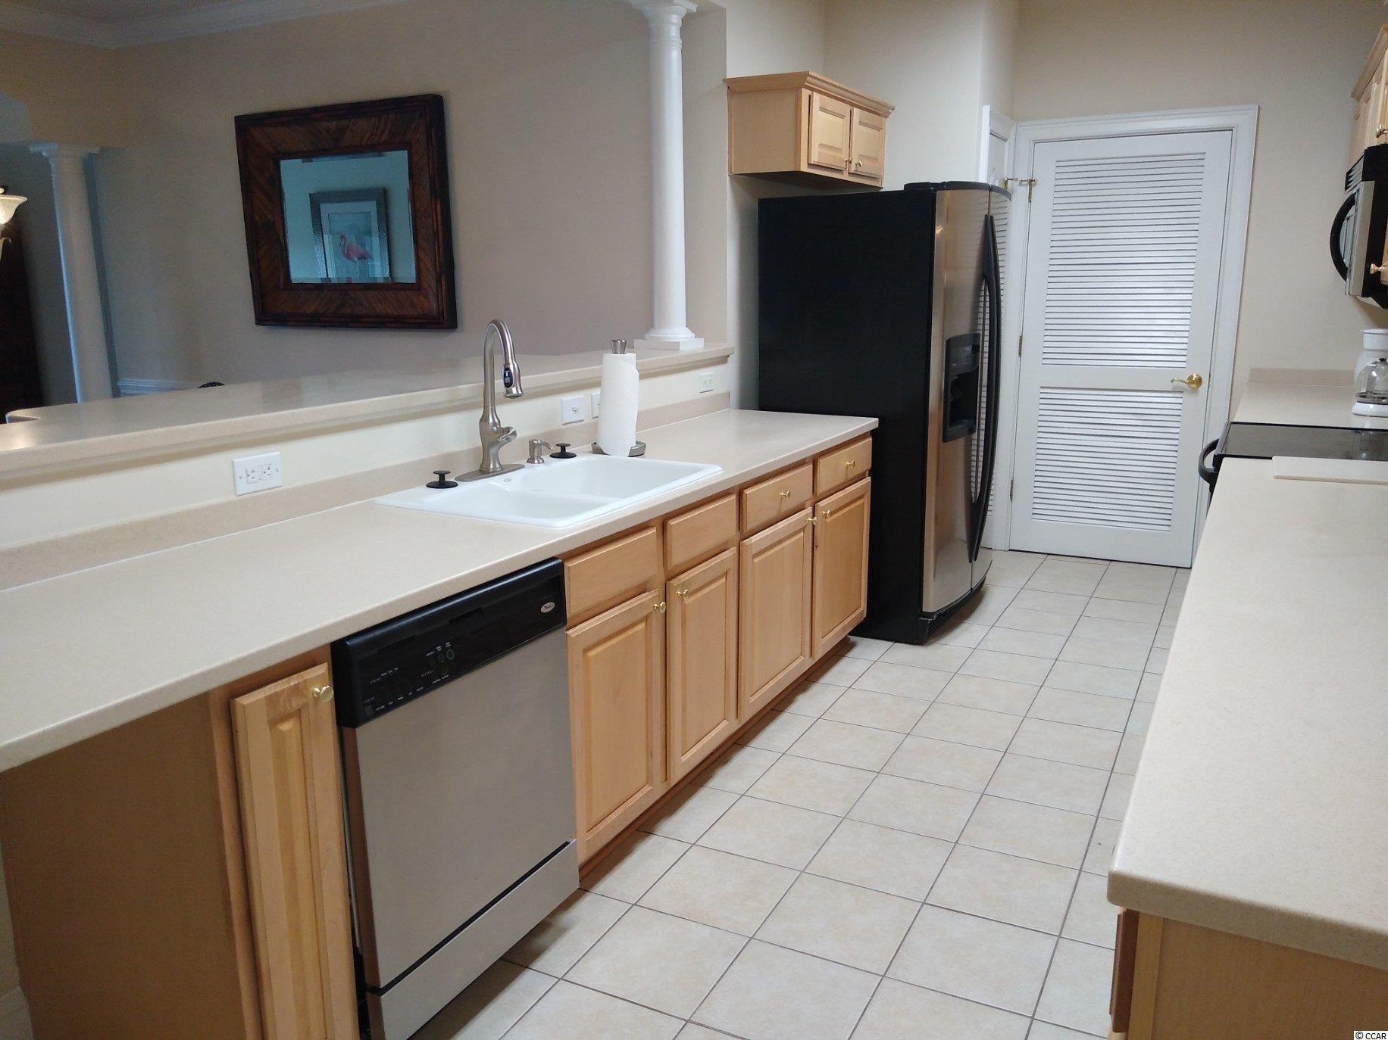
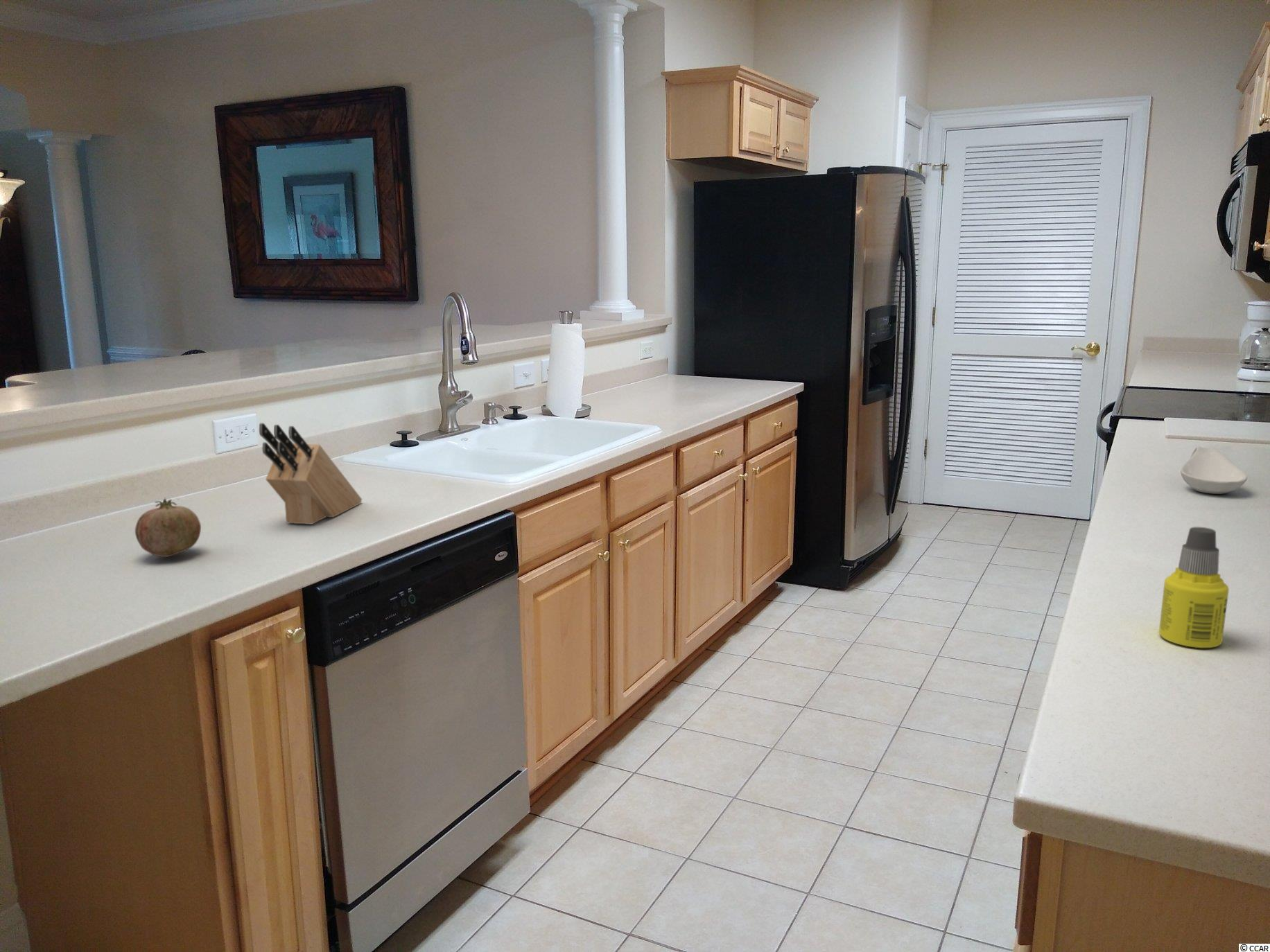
+ bottle [1158,527,1230,649]
+ spoon rest [1180,446,1248,495]
+ knife block [259,423,363,525]
+ fruit [134,497,202,558]
